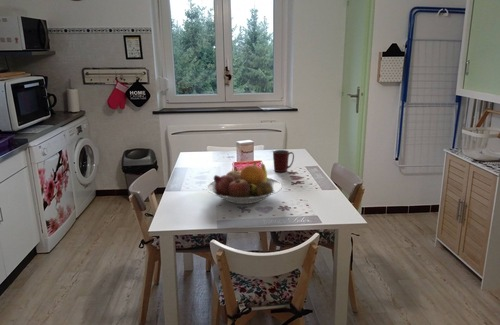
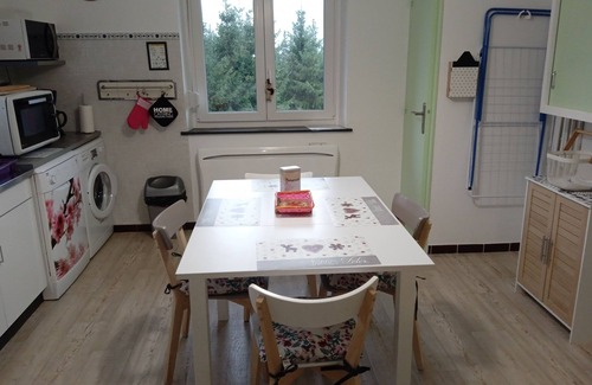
- fruit bowl [205,161,283,205]
- mug [272,149,295,173]
